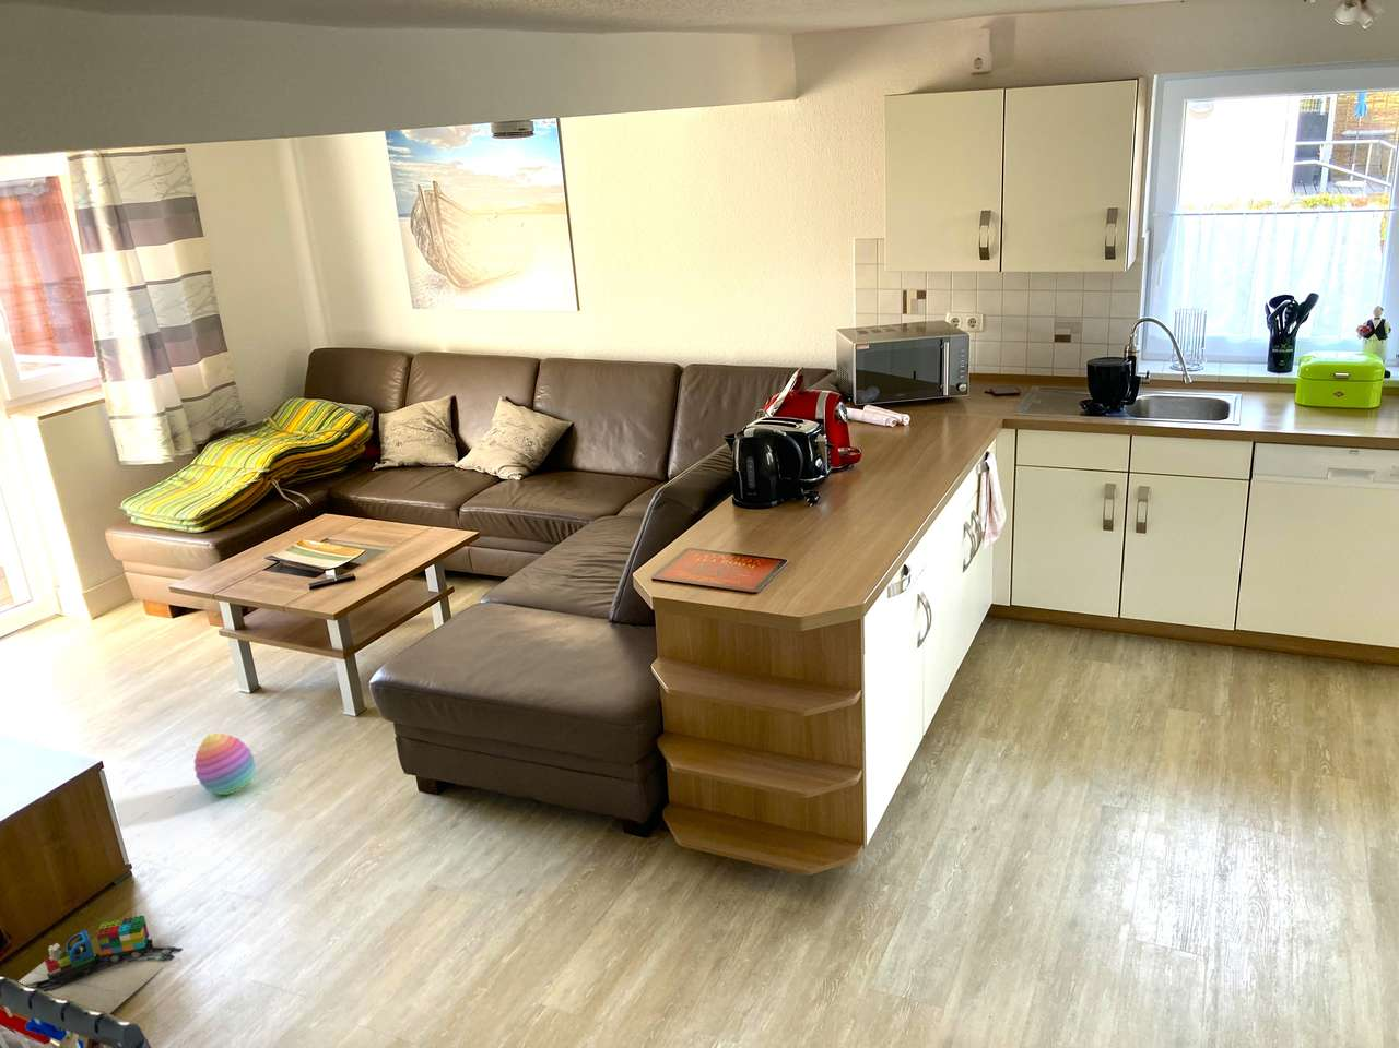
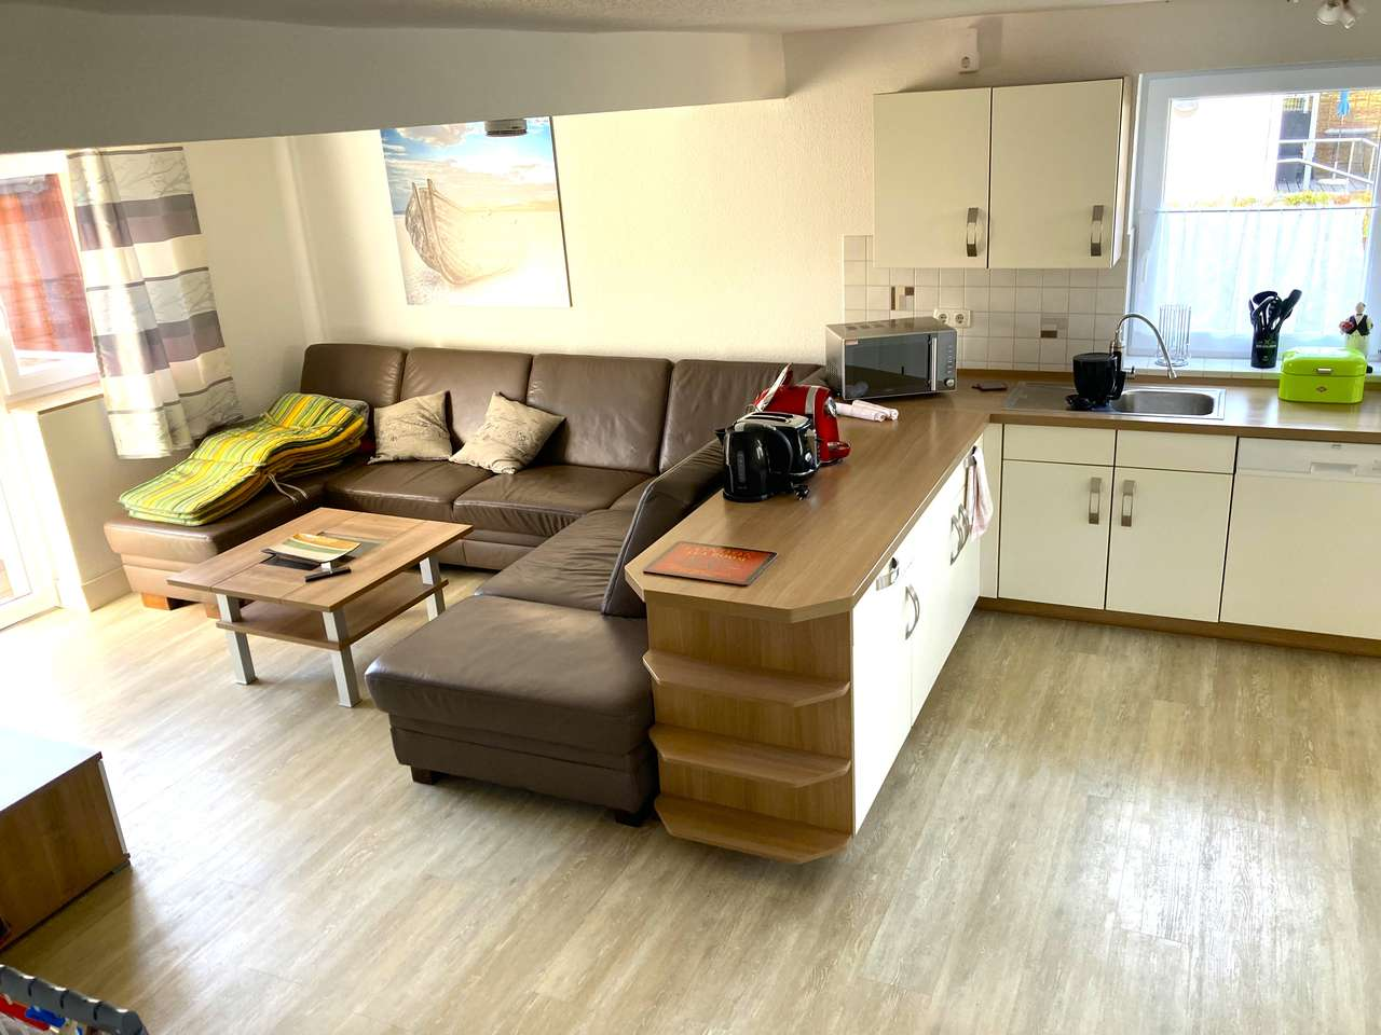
- toy train [18,915,183,1015]
- stacking toy [194,732,256,796]
